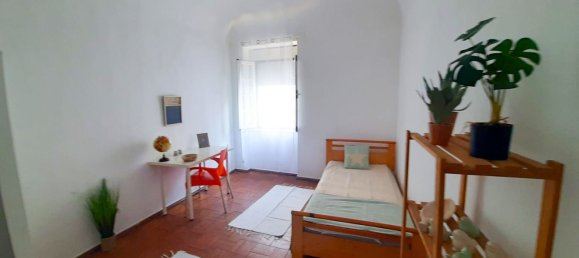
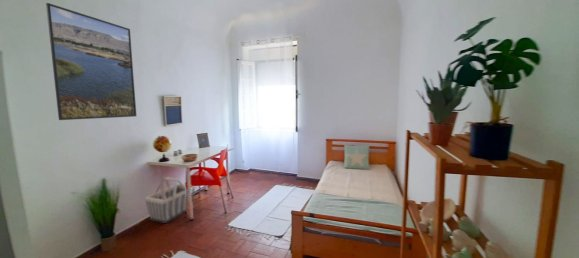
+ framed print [45,2,137,121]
+ basket [144,176,196,224]
